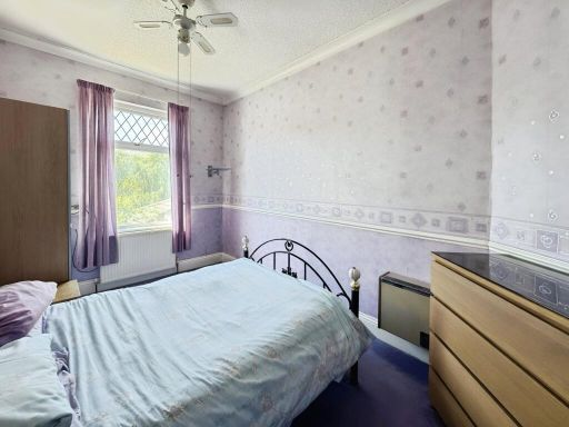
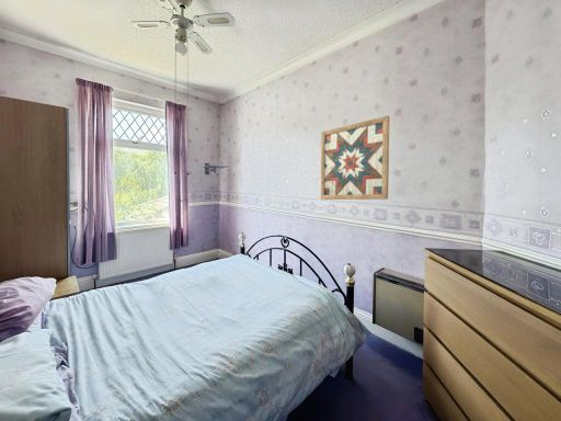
+ wall art [320,115,391,201]
